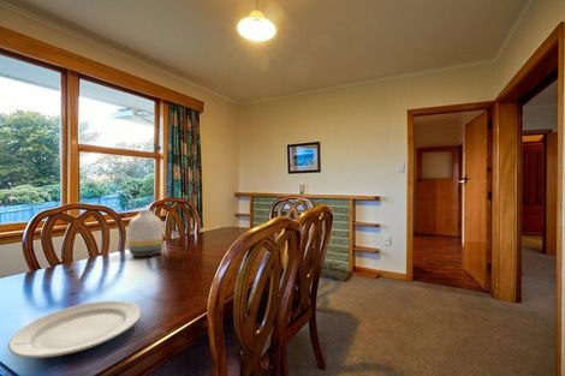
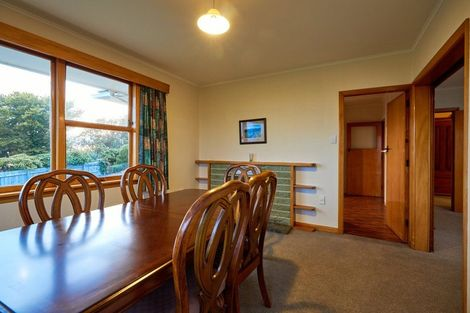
- vase [127,209,163,258]
- chinaware [7,299,143,359]
